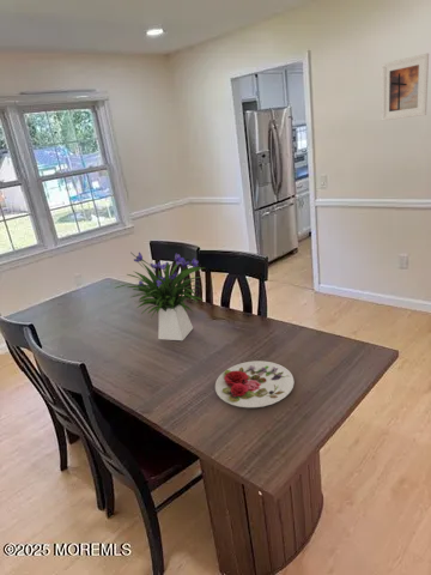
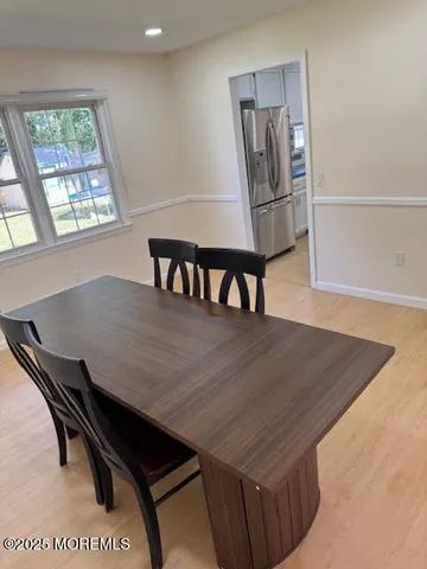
- flower arrangement [114,252,207,341]
- plate [214,359,296,408]
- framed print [381,53,430,122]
